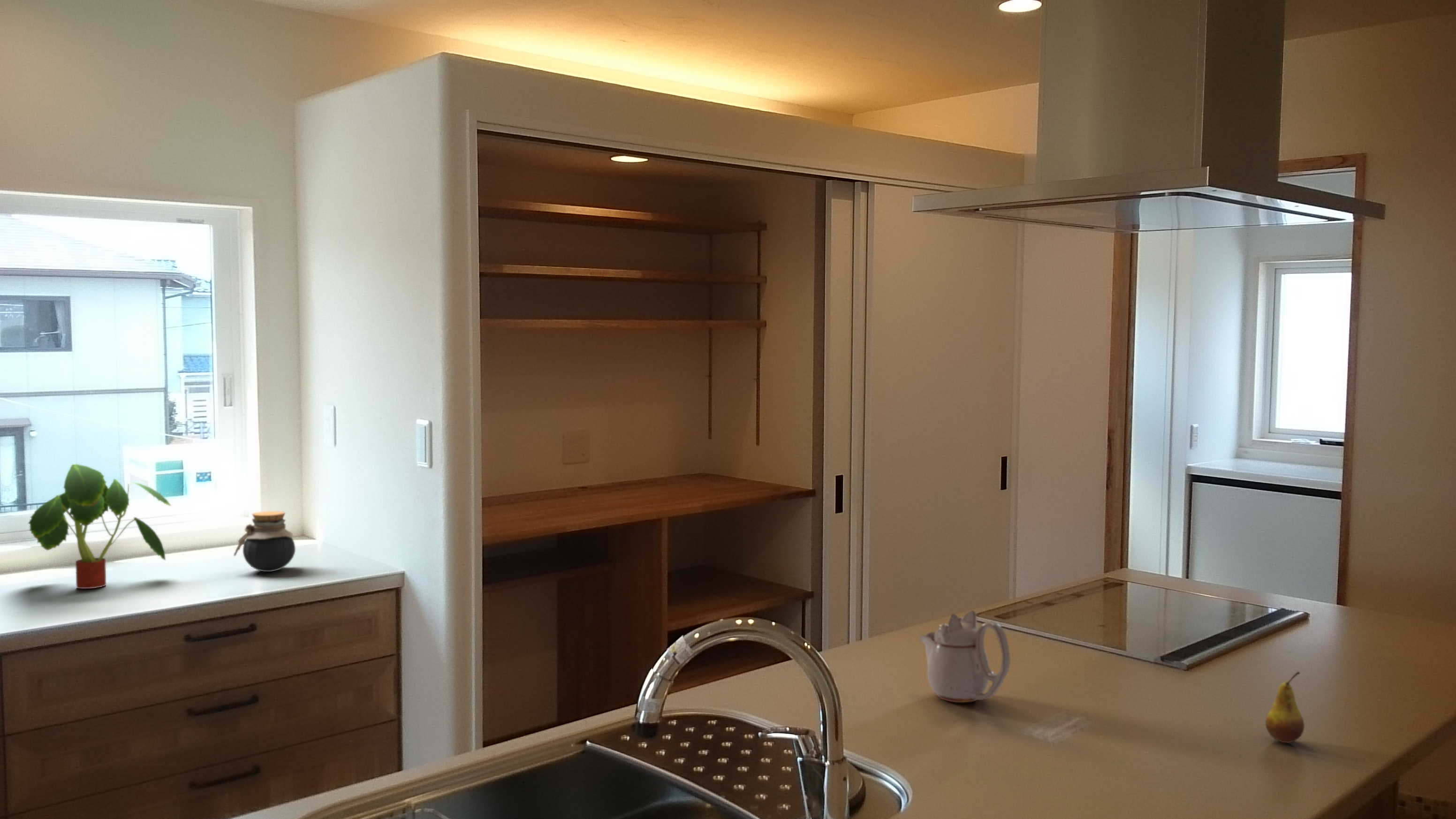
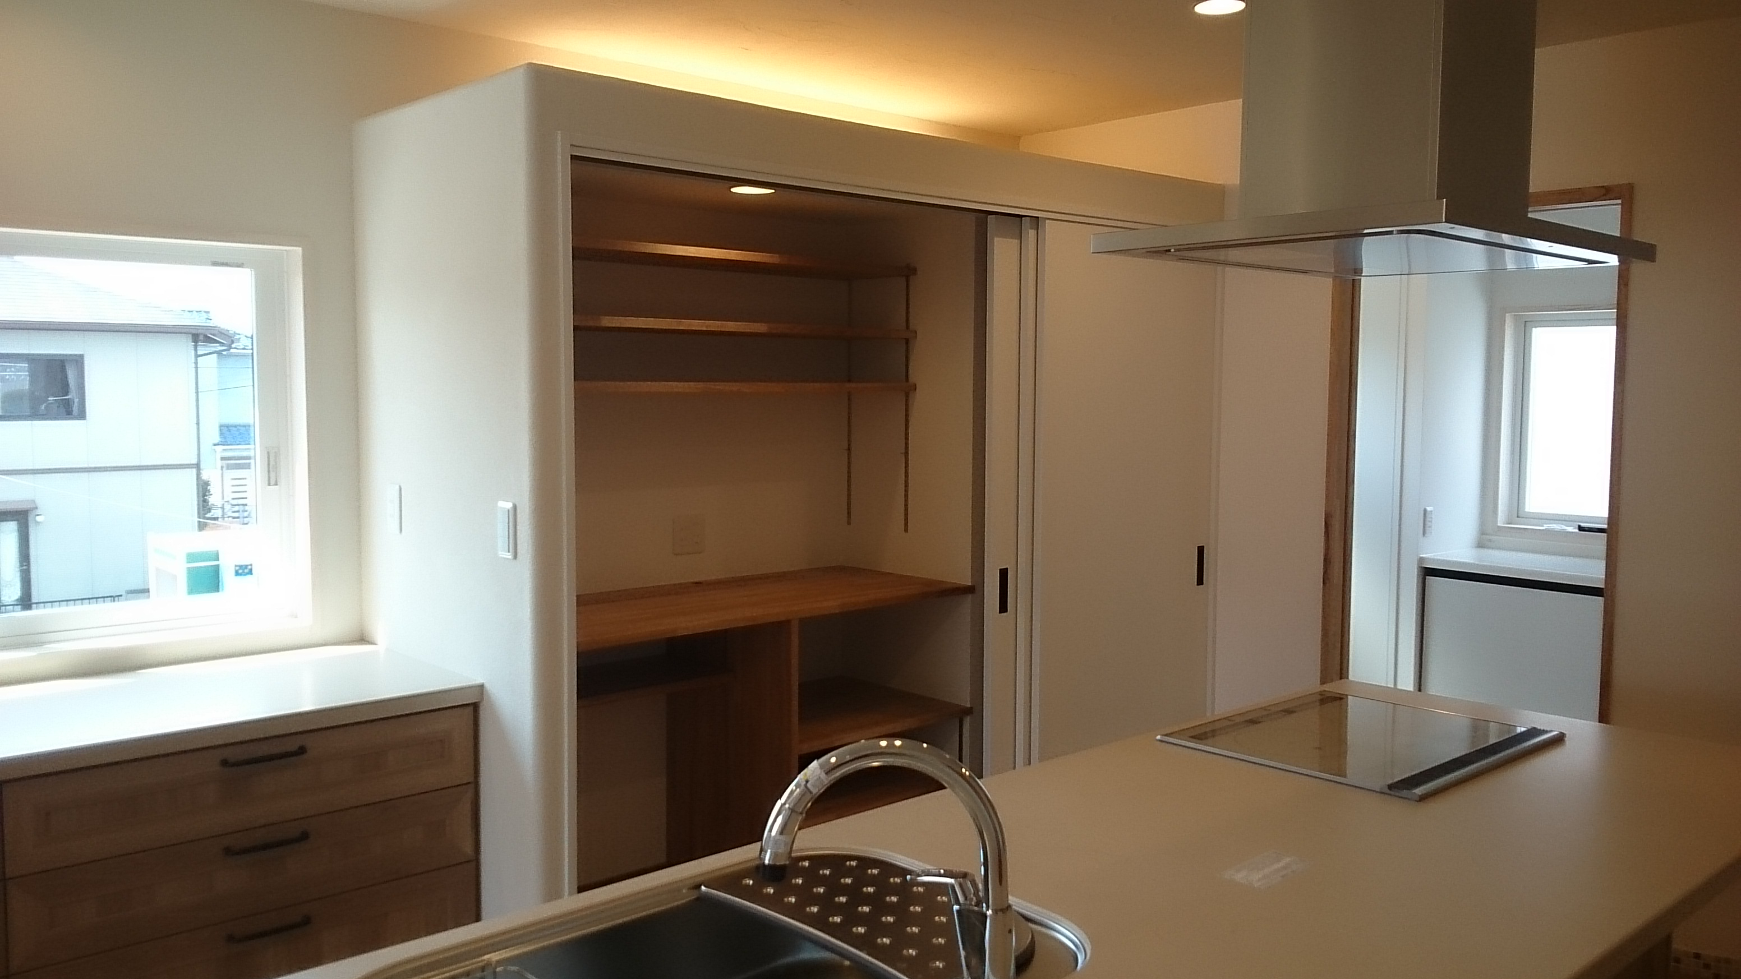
- plant [28,463,172,589]
- fruit [1265,671,1305,743]
- jar [233,511,296,572]
- teapot [918,610,1011,703]
